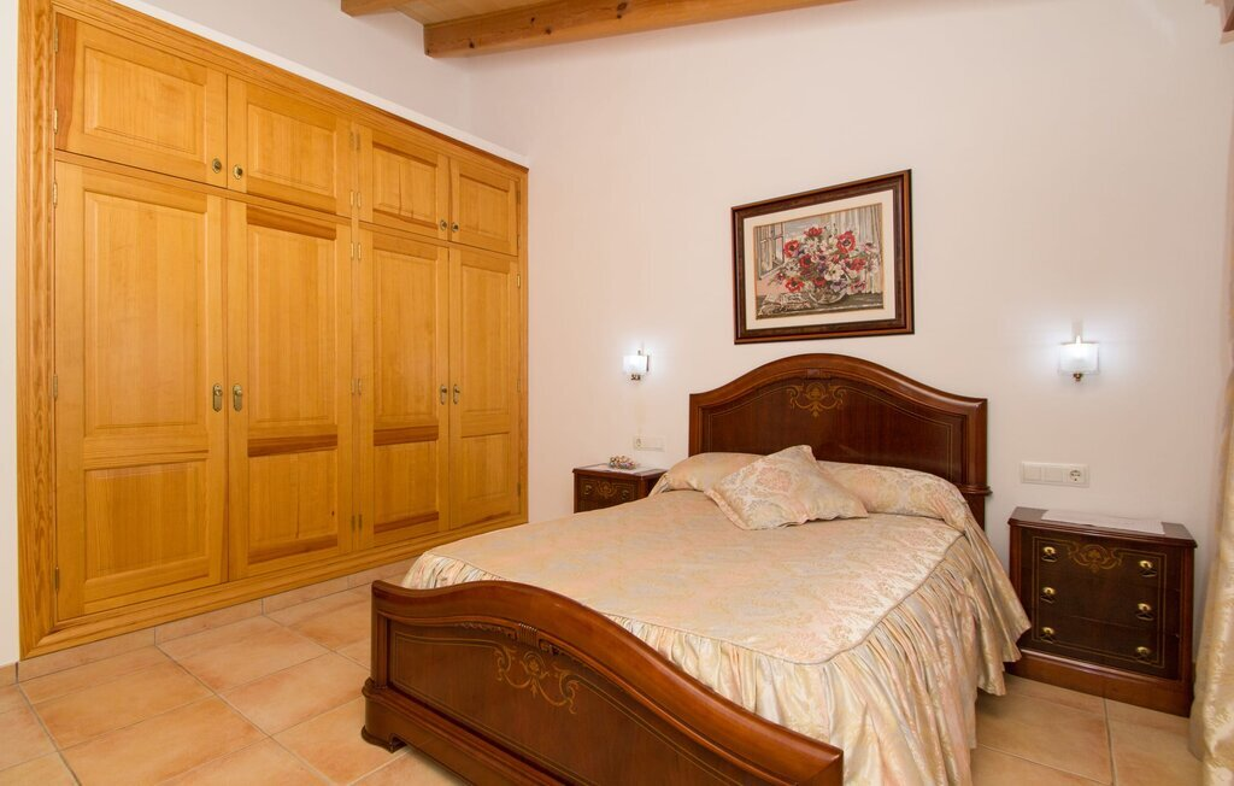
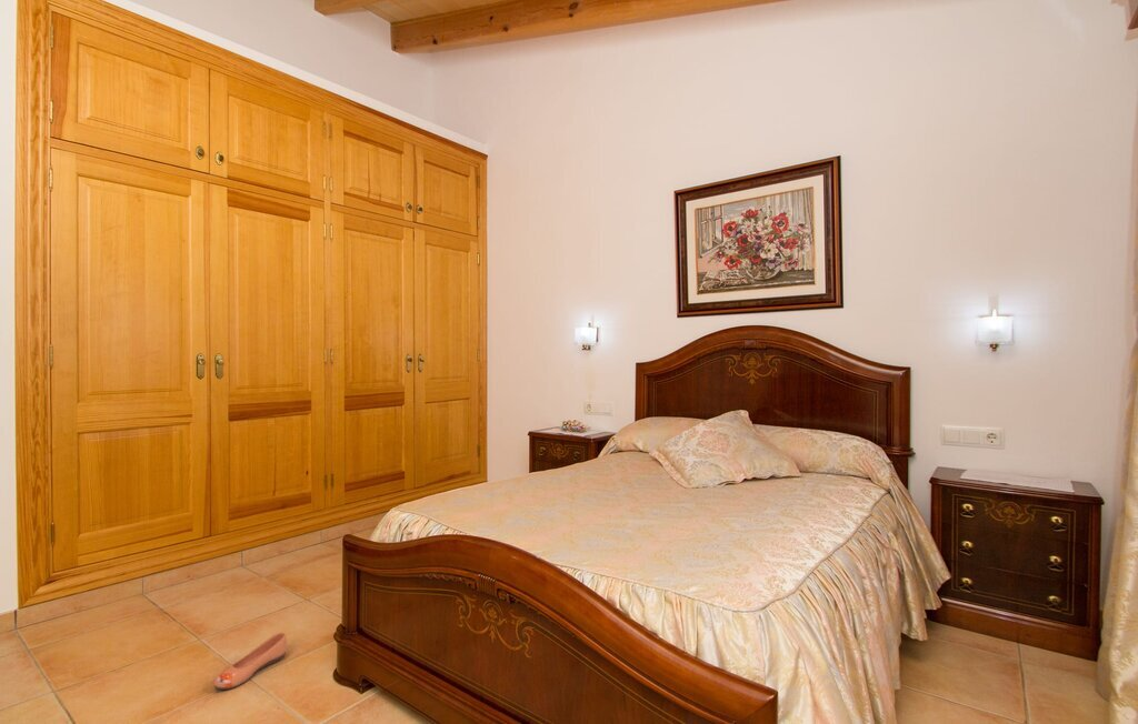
+ shoe [213,632,288,691]
